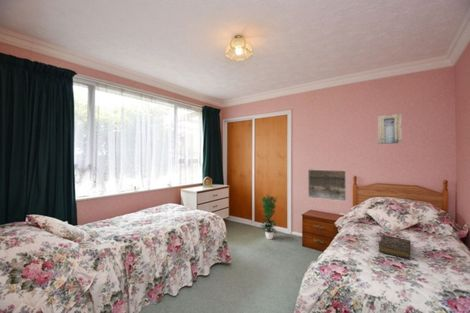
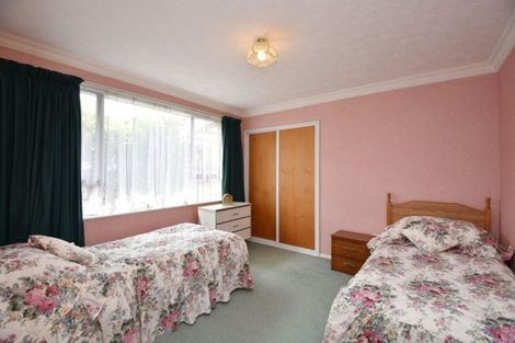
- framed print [307,168,347,202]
- book [378,234,412,259]
- wall art [377,113,403,145]
- potted plant [258,193,279,241]
